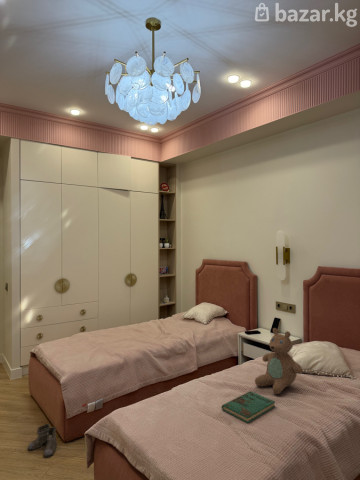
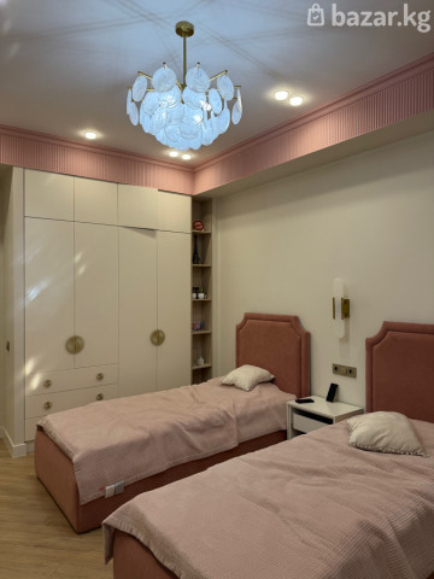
- boots [27,423,62,458]
- book [221,390,276,424]
- teddy bear [254,327,303,395]
